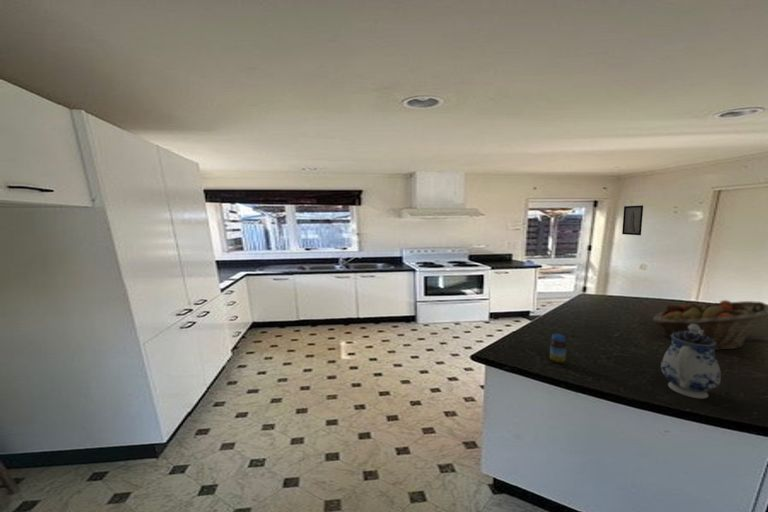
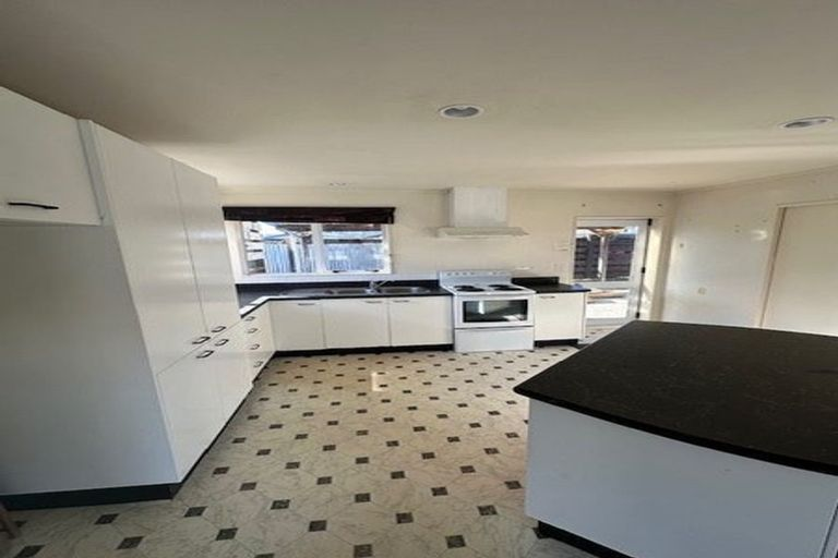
- wall art [621,204,644,236]
- fruit basket [651,299,768,351]
- teapot [660,324,722,399]
- jar [549,333,567,365]
